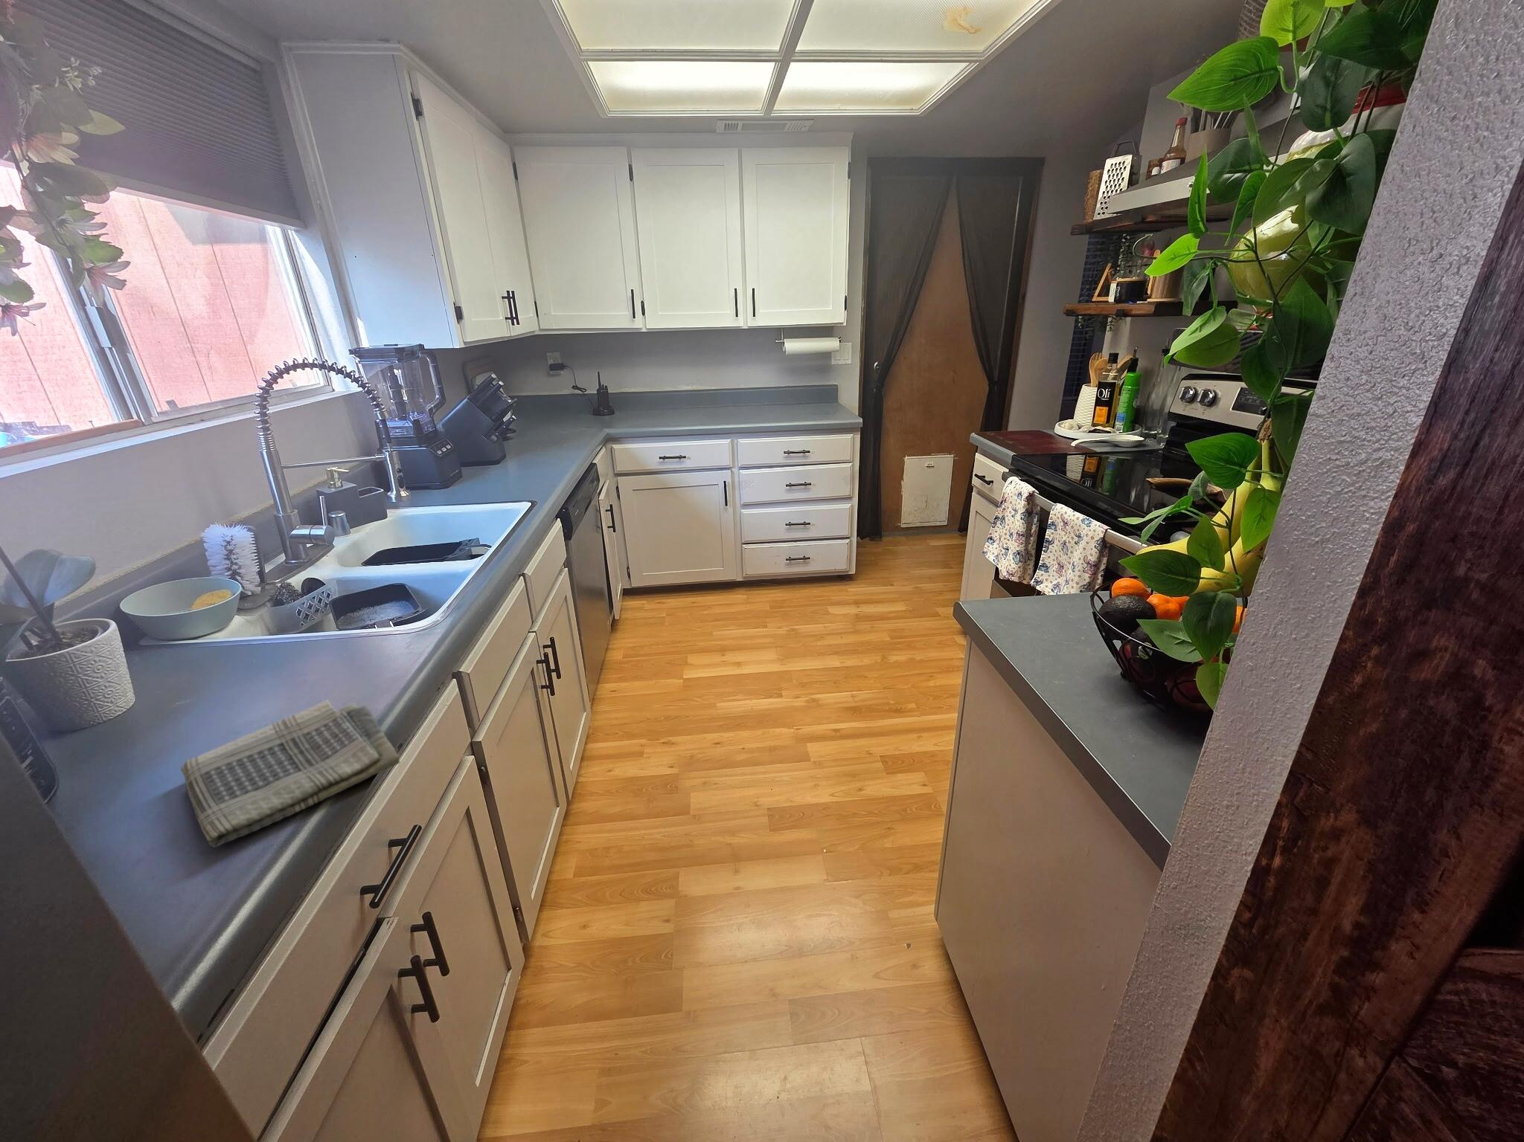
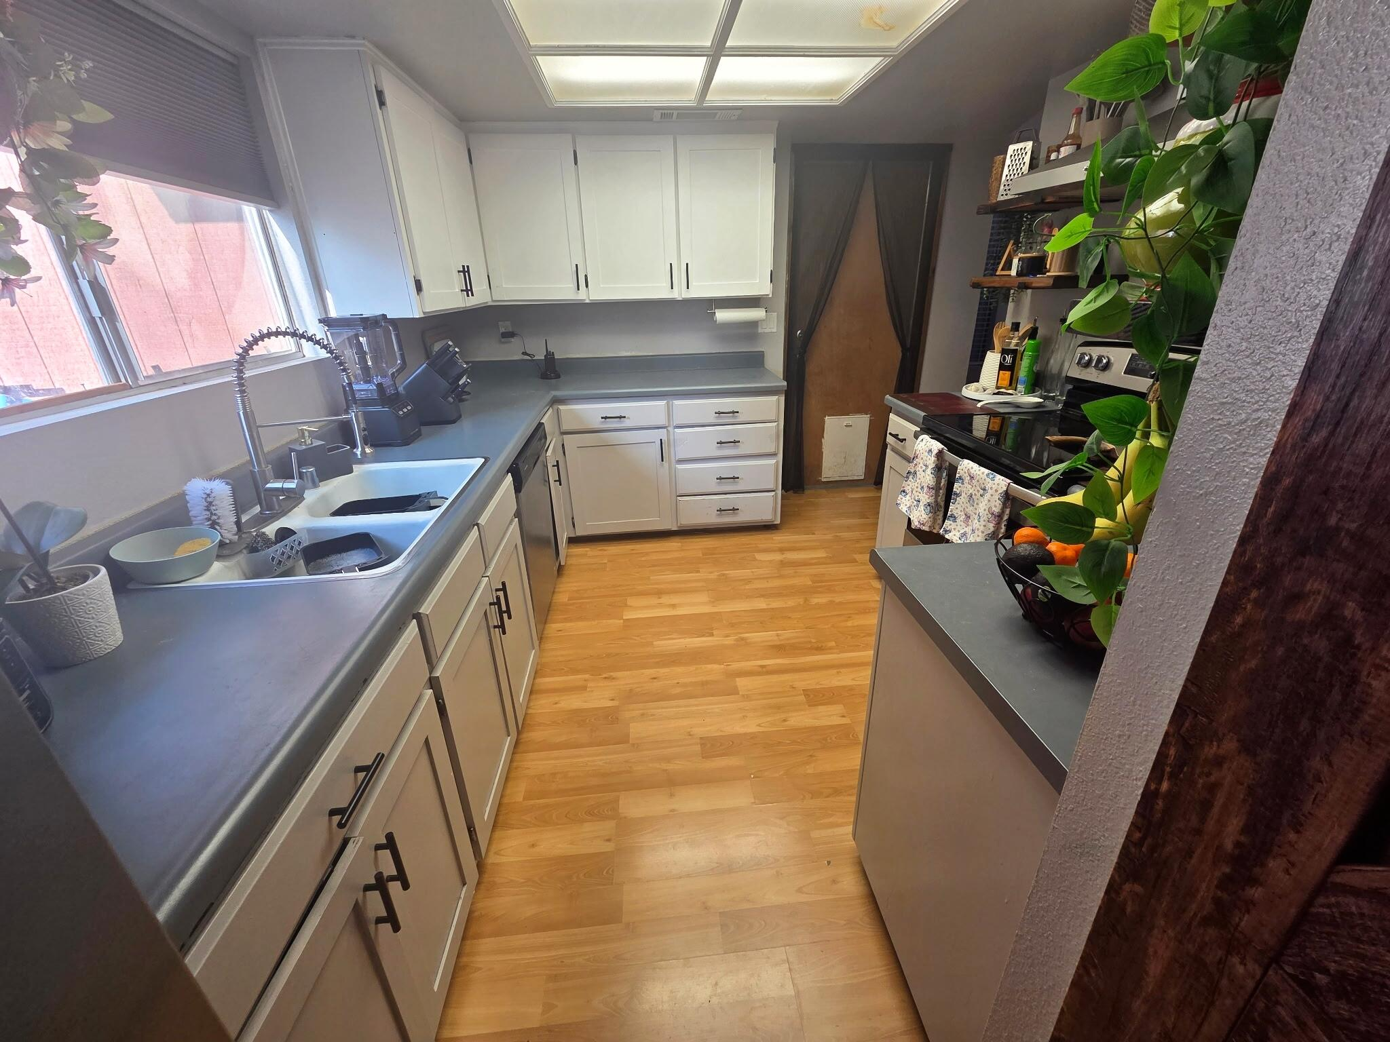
- dish towel [180,699,401,848]
